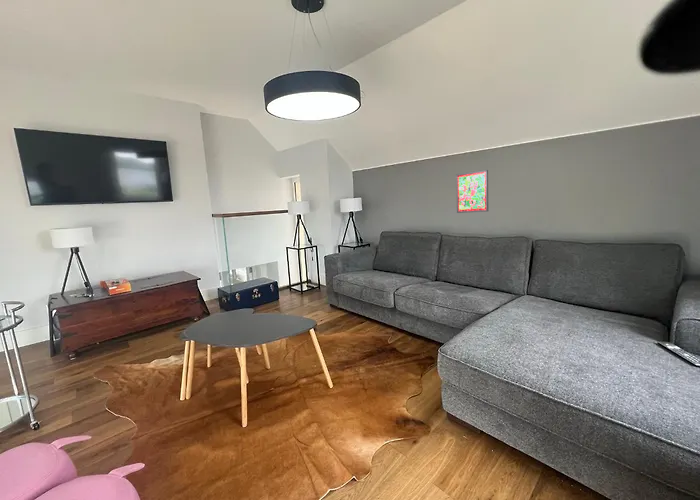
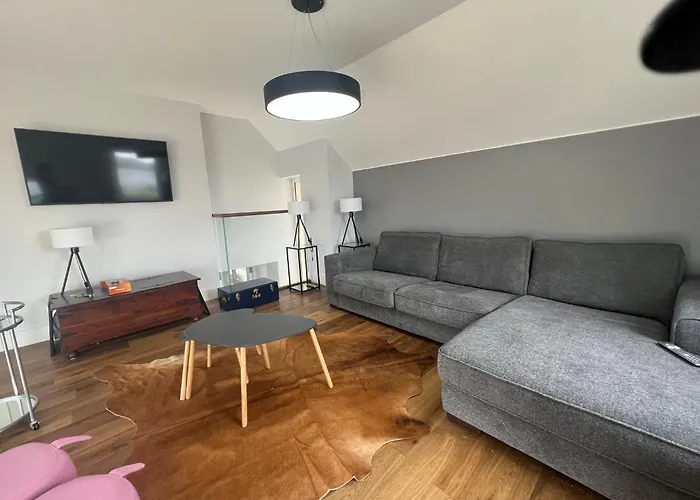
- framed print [455,169,489,214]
